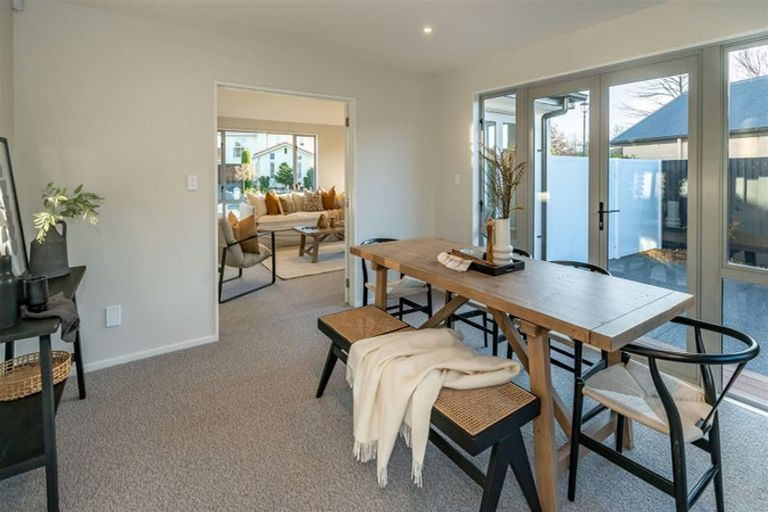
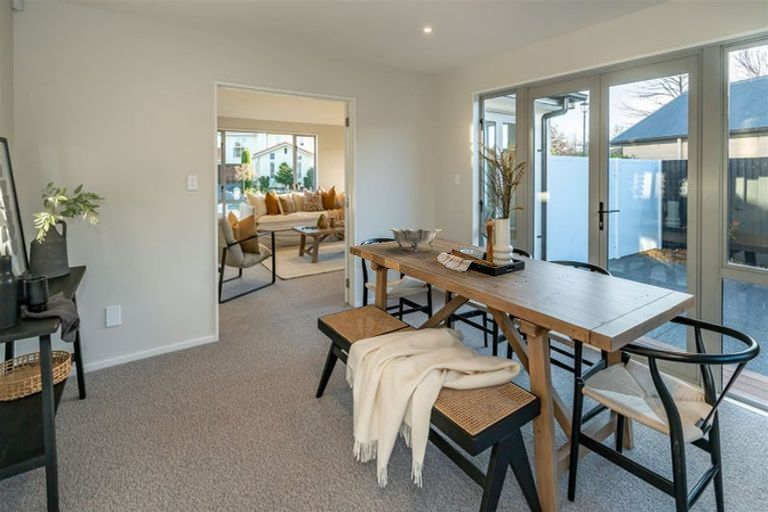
+ decorative bowl [388,227,442,252]
